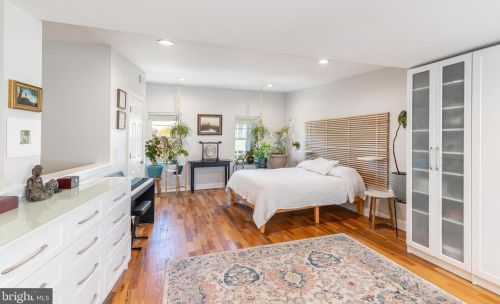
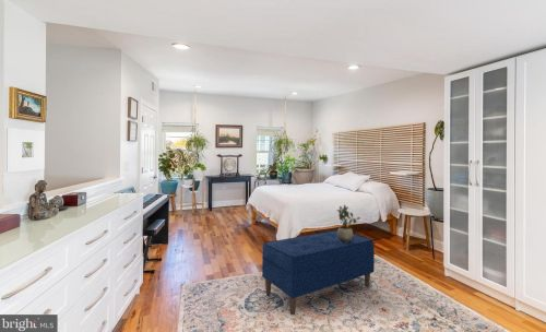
+ potted plant [336,204,361,242]
+ bench [261,229,376,316]
